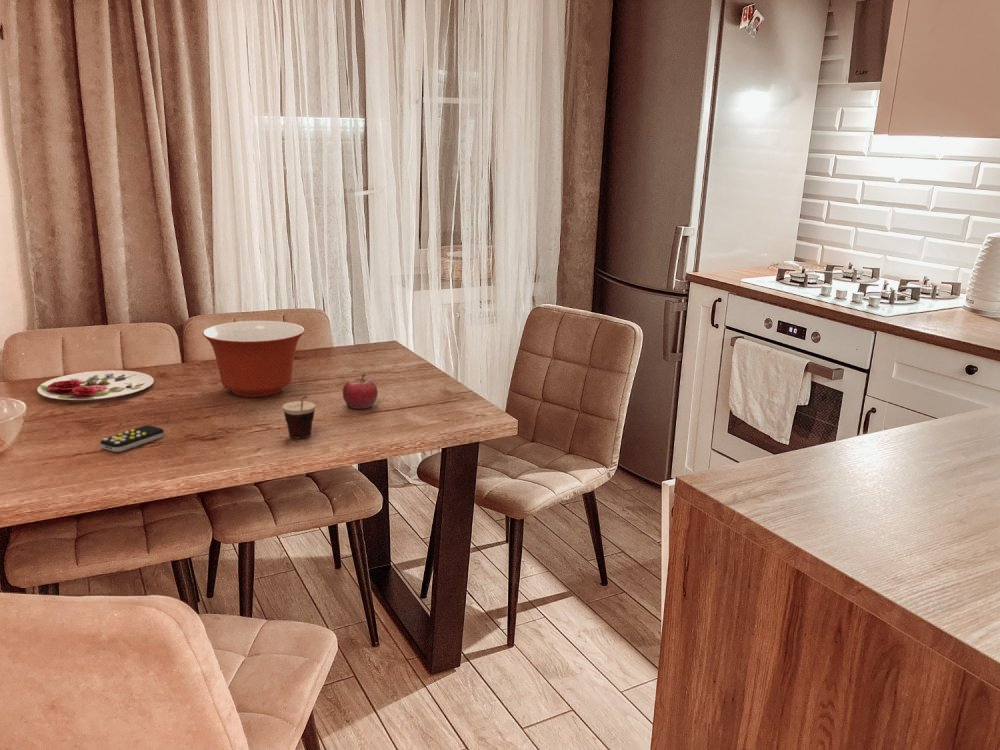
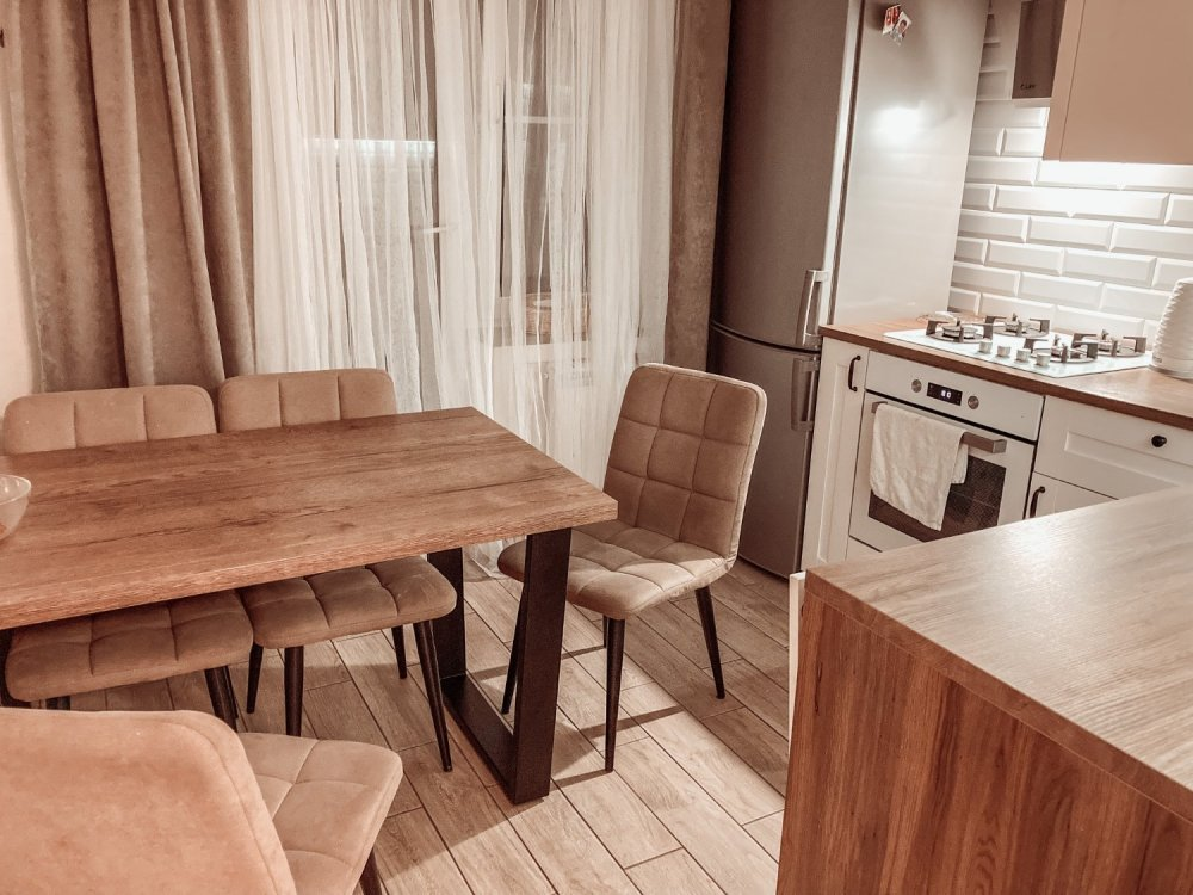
- plate [36,369,155,401]
- remote control [99,424,165,453]
- mixing bowl [202,320,306,398]
- fruit [342,373,379,410]
- cup [282,395,316,439]
